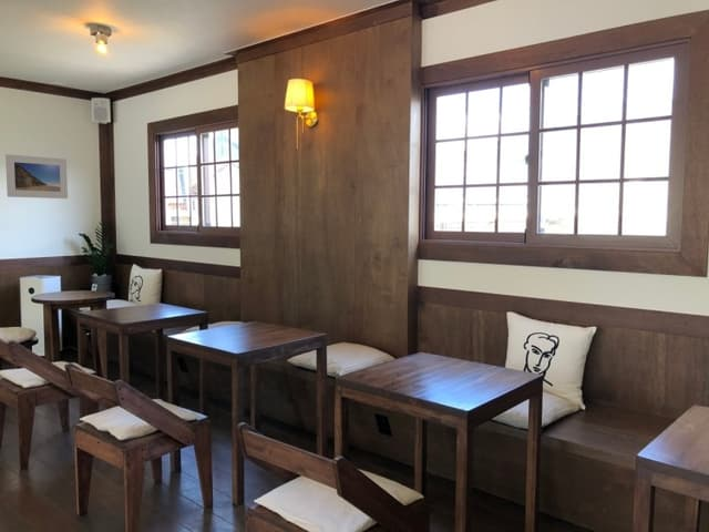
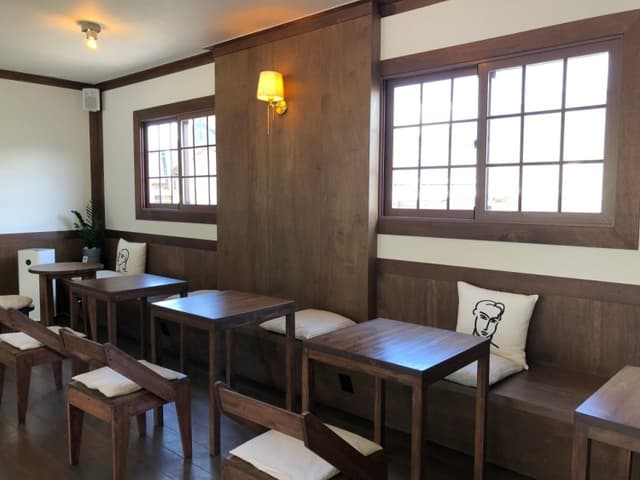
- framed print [4,153,69,200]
